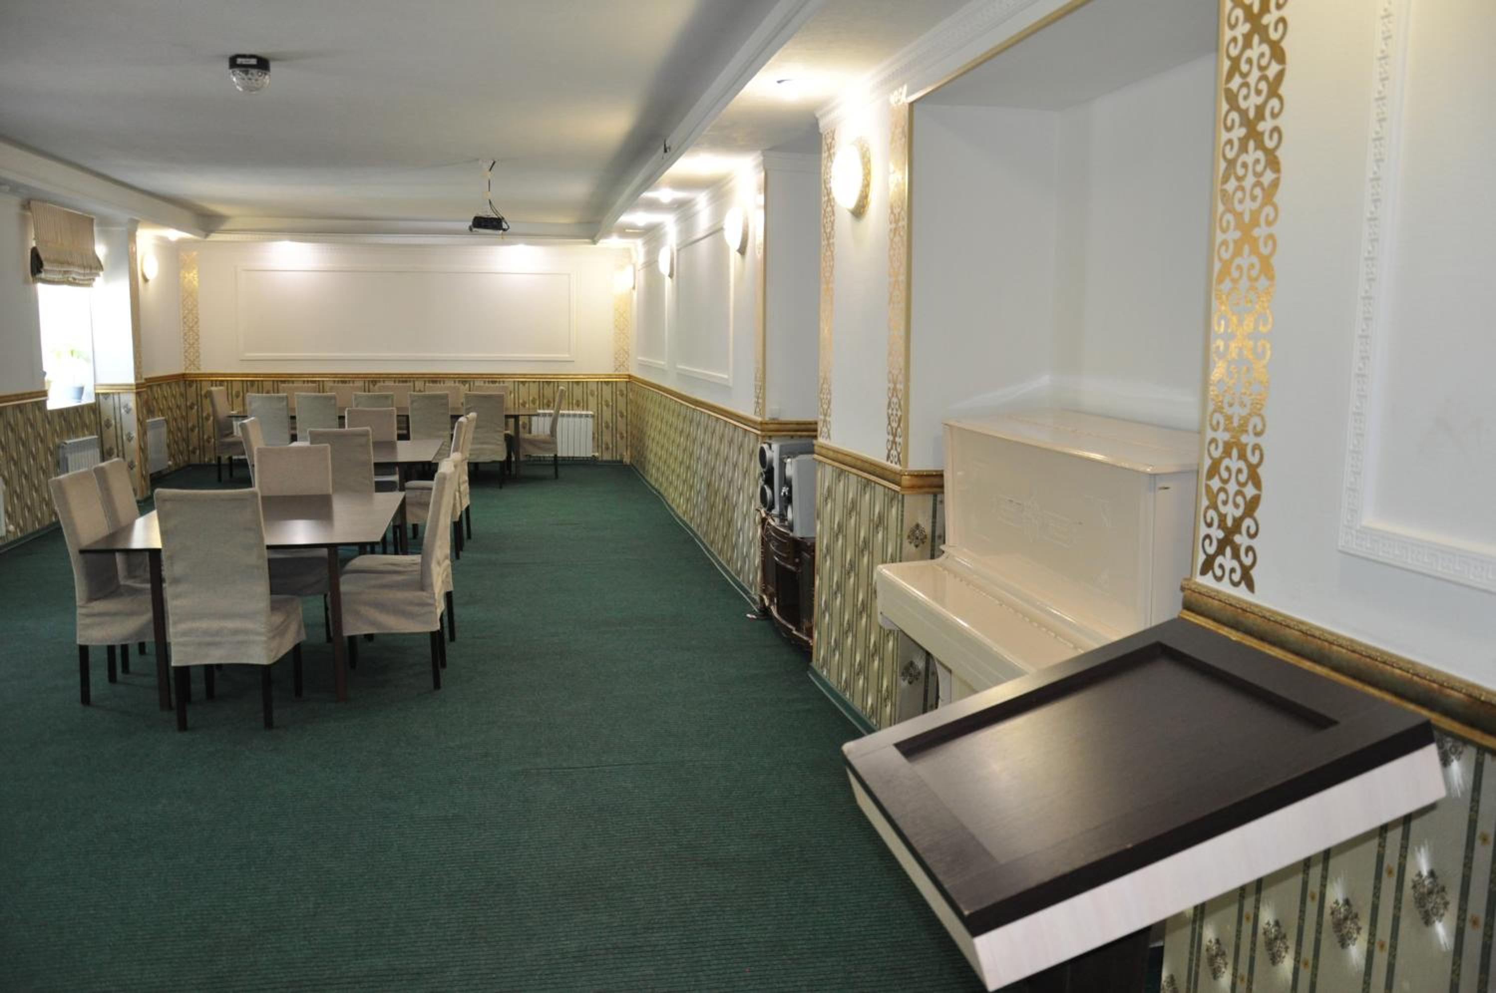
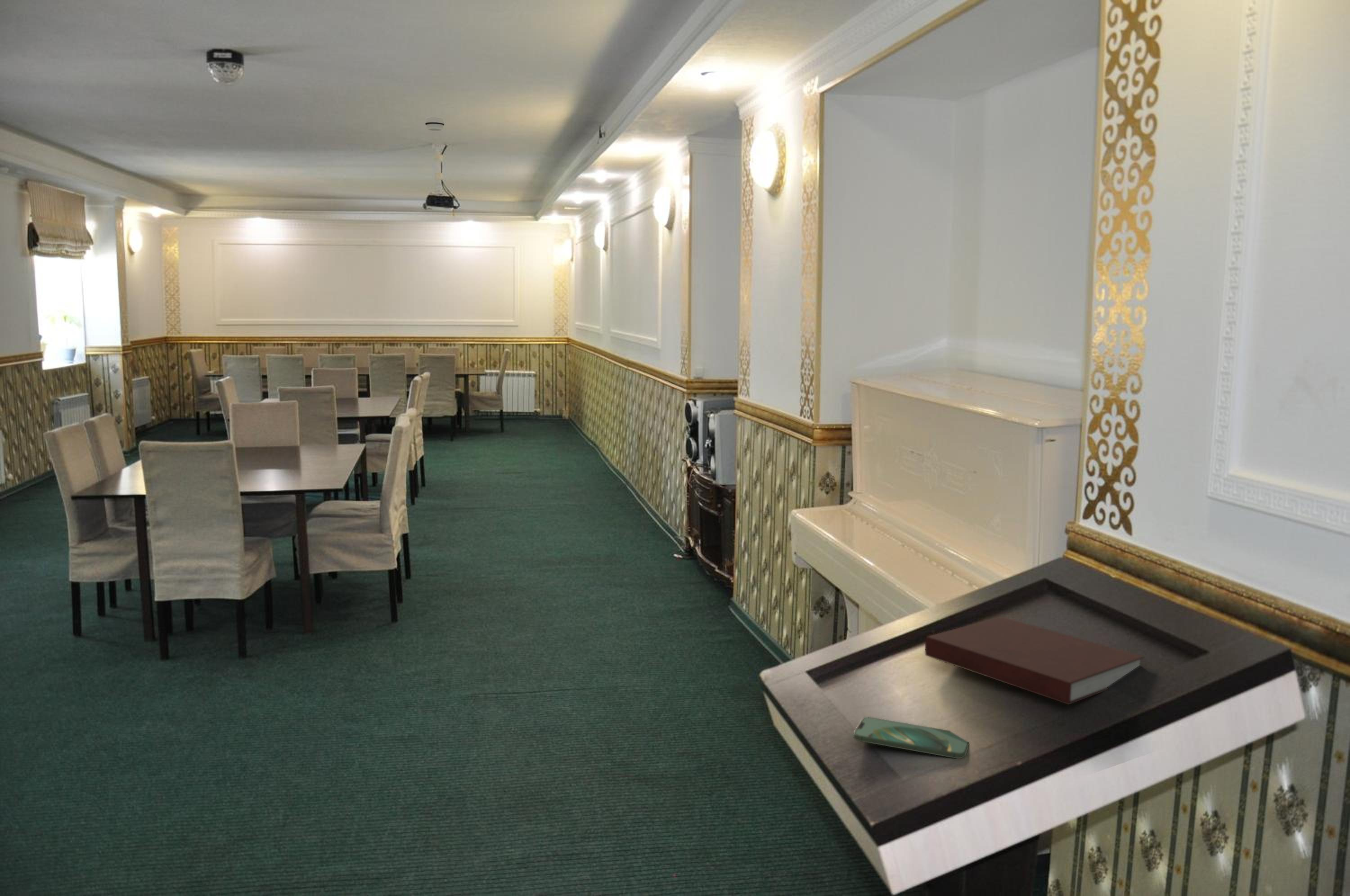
+ smartphone [853,717,970,759]
+ notebook [924,616,1145,705]
+ smoke detector [424,116,445,131]
